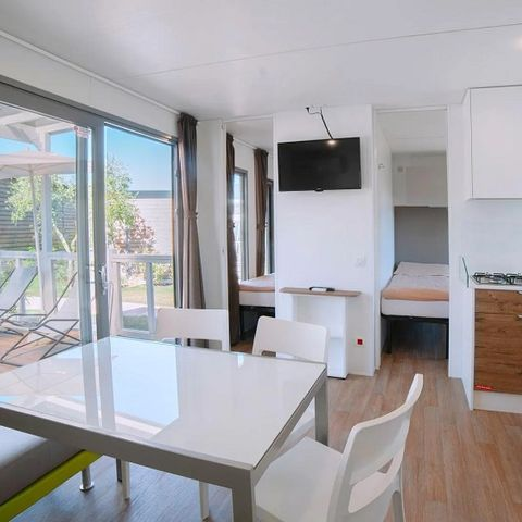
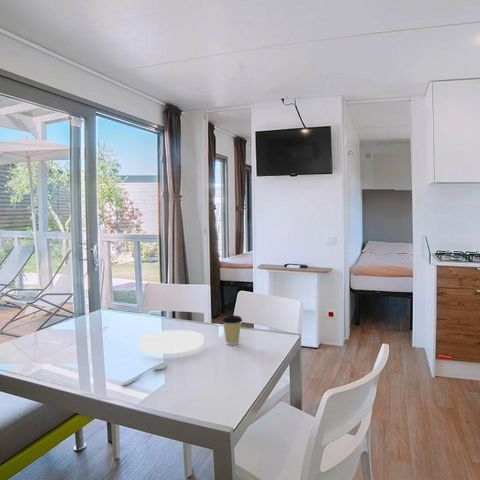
+ spoon [121,361,168,386]
+ plate [137,329,205,355]
+ coffee cup [221,314,243,346]
